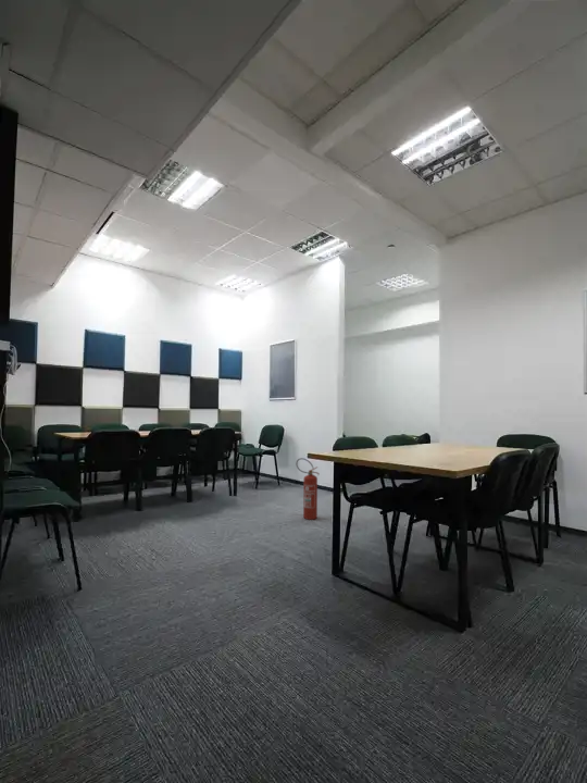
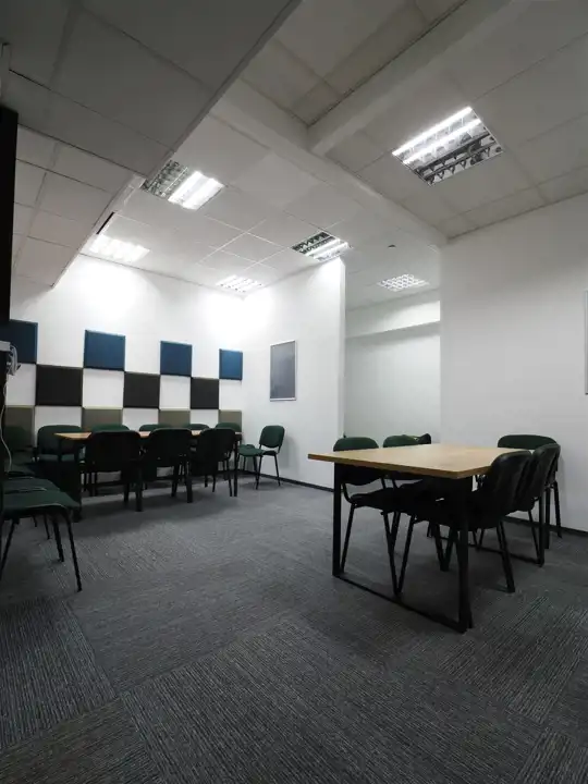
- fire extinguisher [296,457,321,521]
